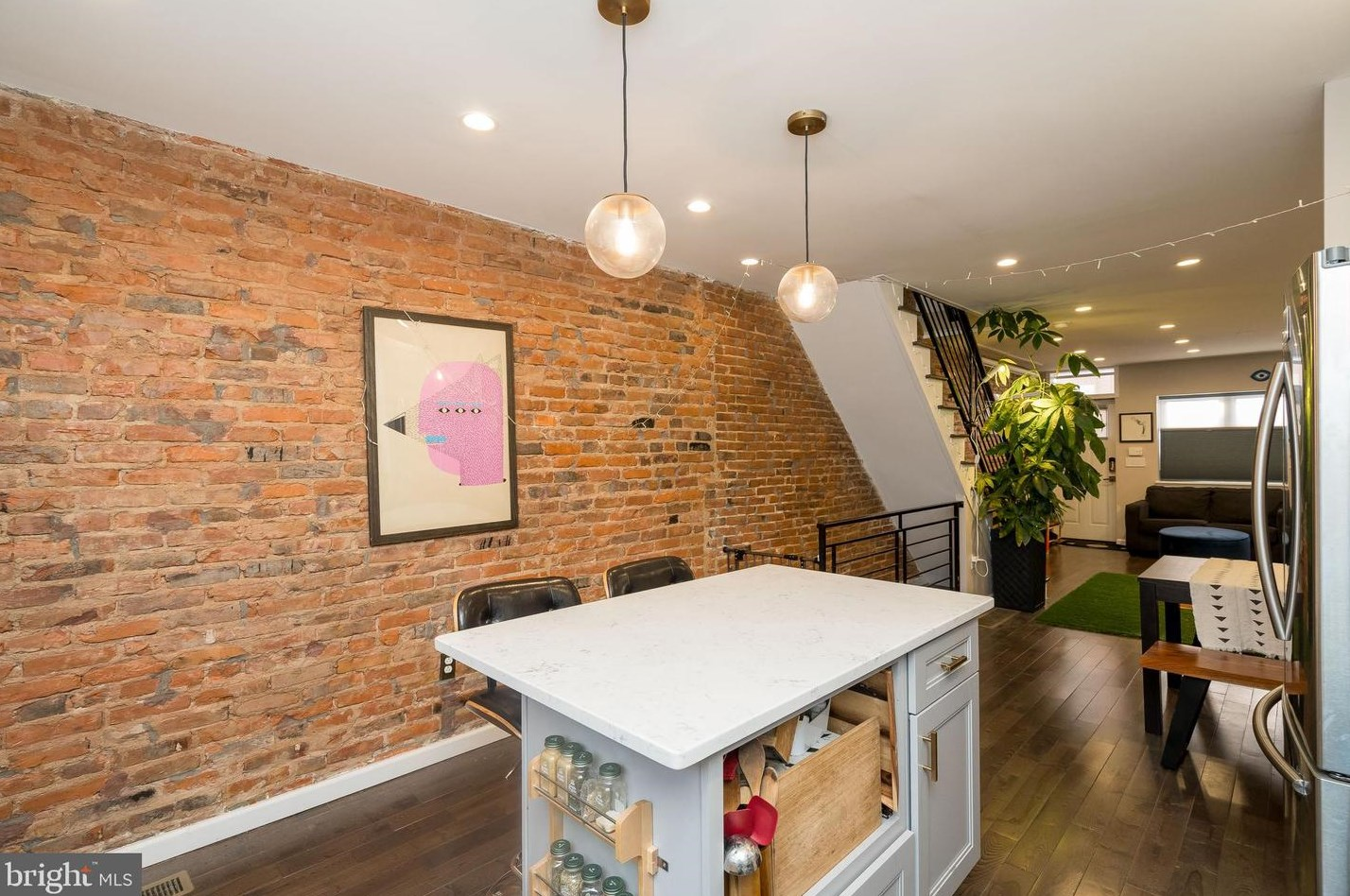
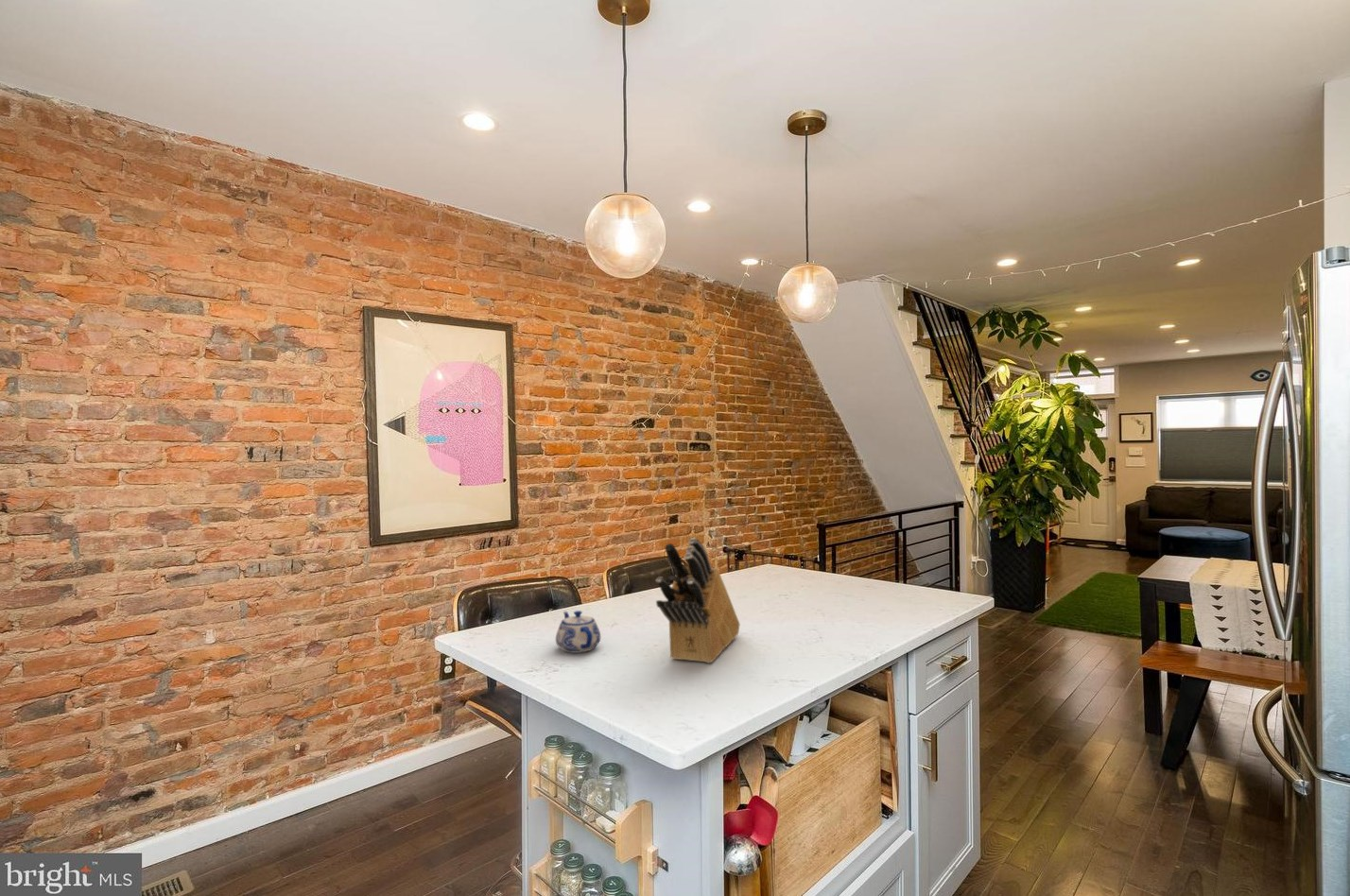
+ teapot [555,610,601,654]
+ knife block [655,537,741,663]
